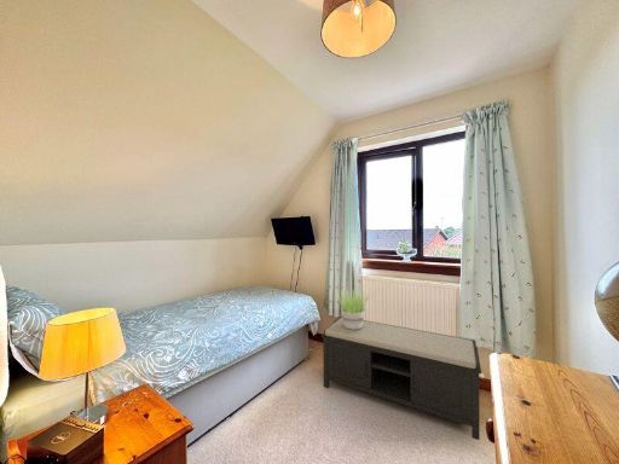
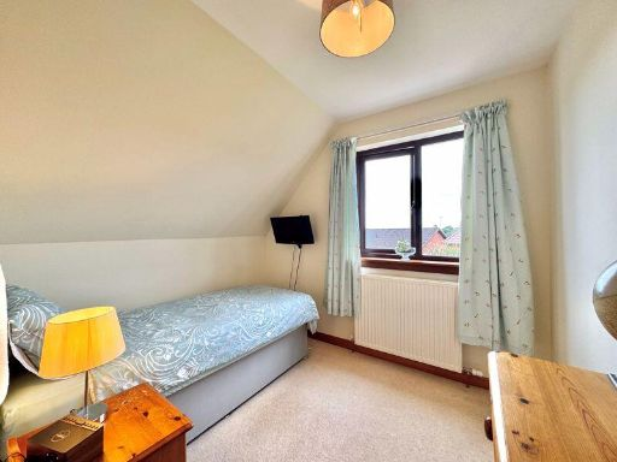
- bench [320,315,482,441]
- potted plant [335,289,372,330]
